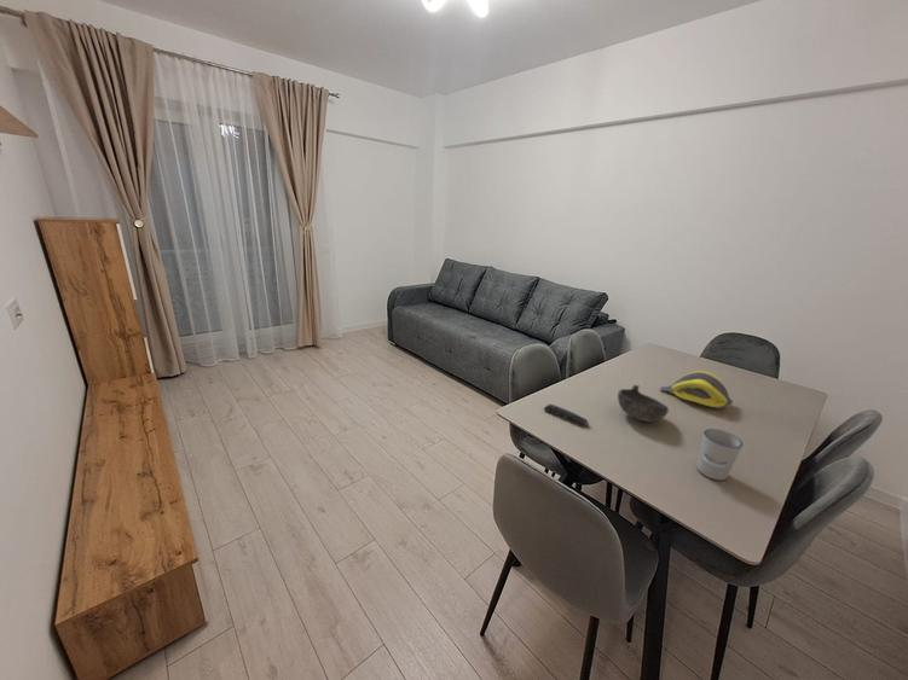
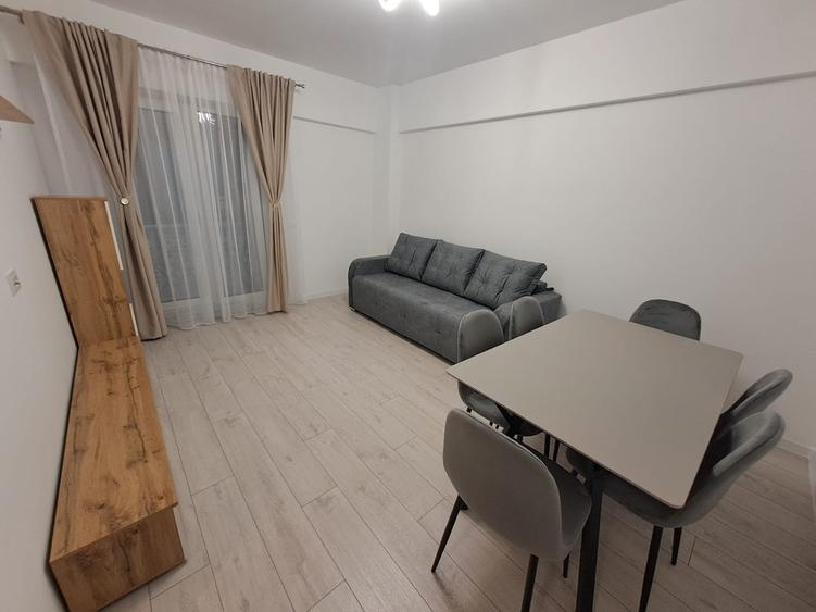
- cup [696,428,744,482]
- banana bunch [659,370,734,411]
- bowl [617,384,670,423]
- remote control [543,403,590,426]
